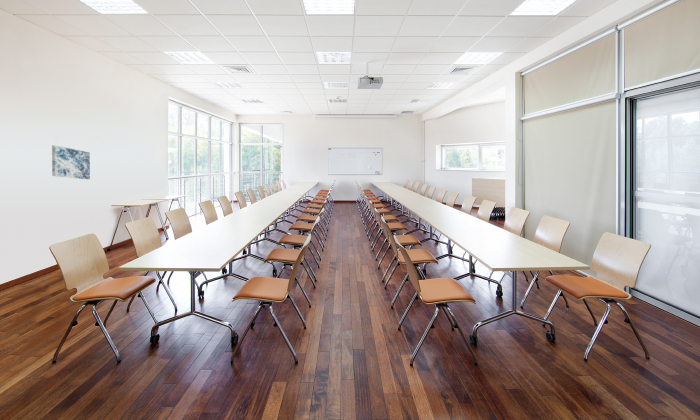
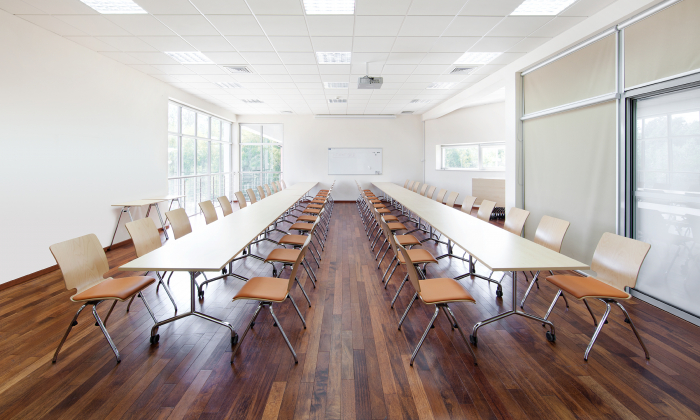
- wall art [51,144,91,180]
